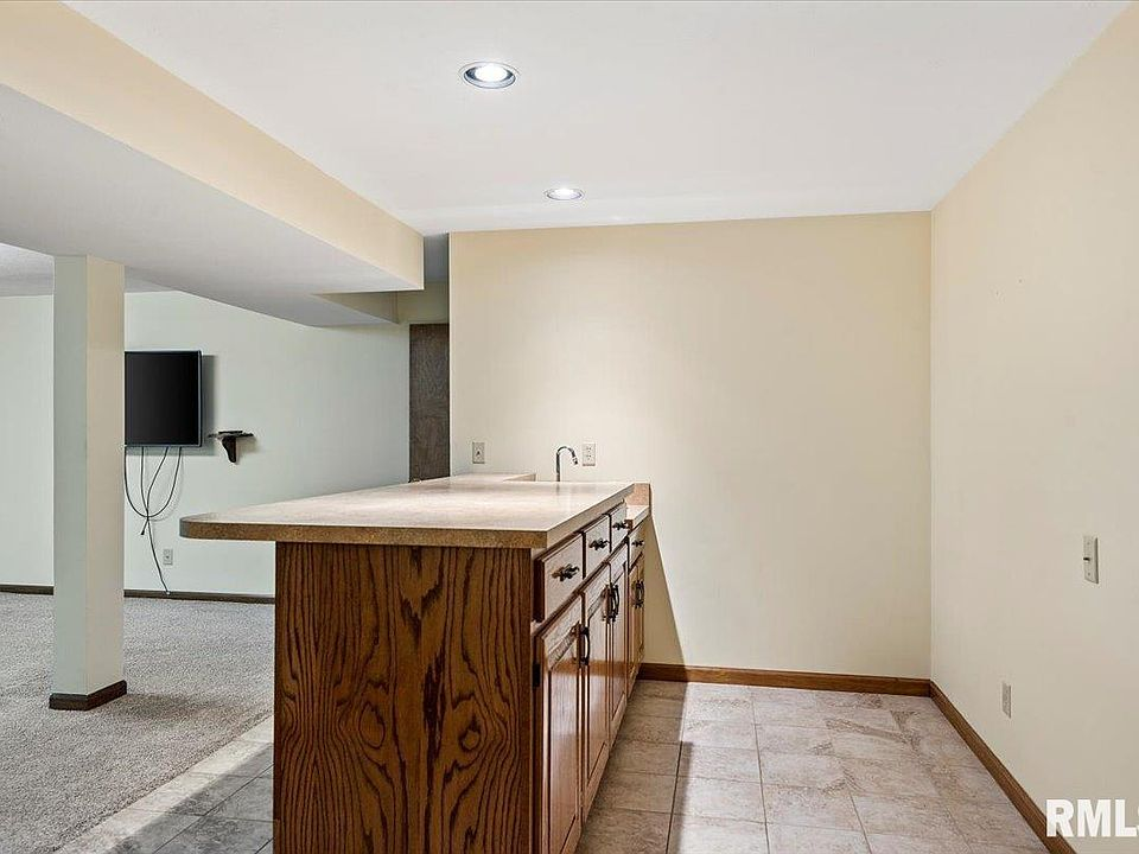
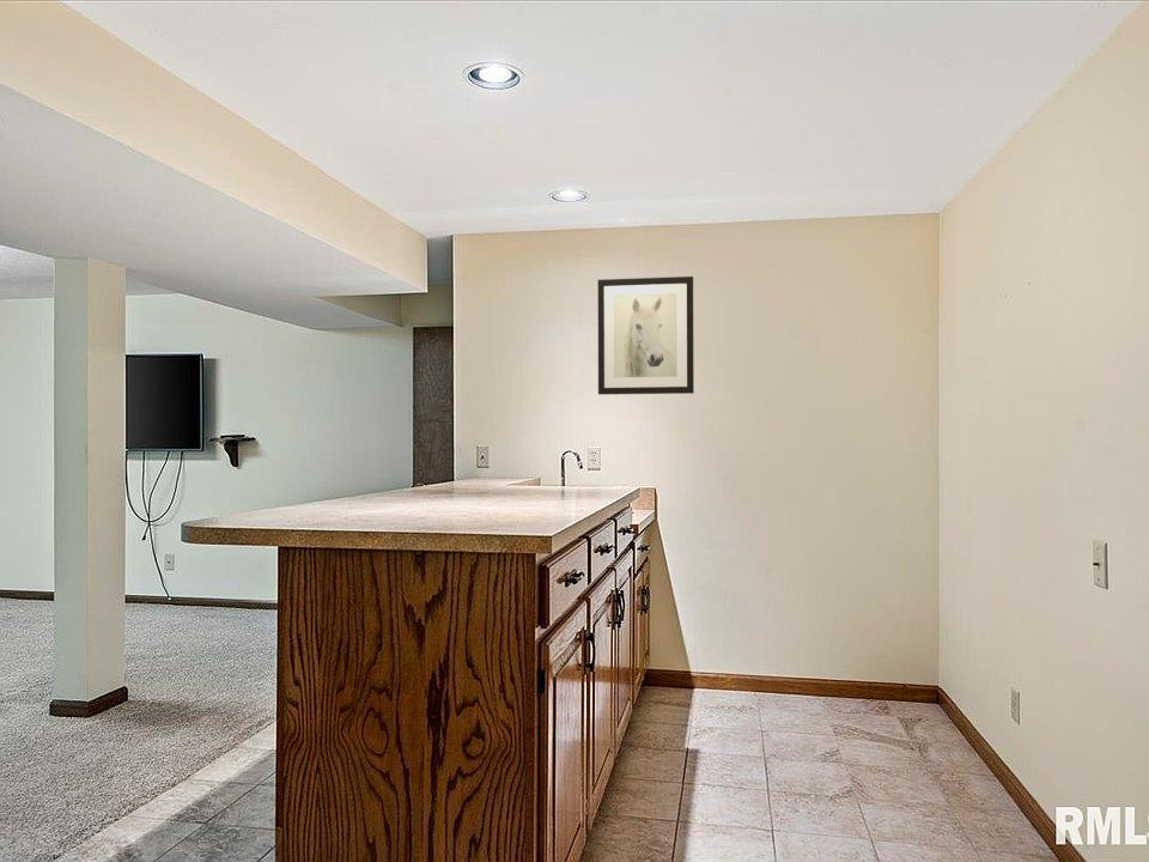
+ wall art [597,275,695,395]
